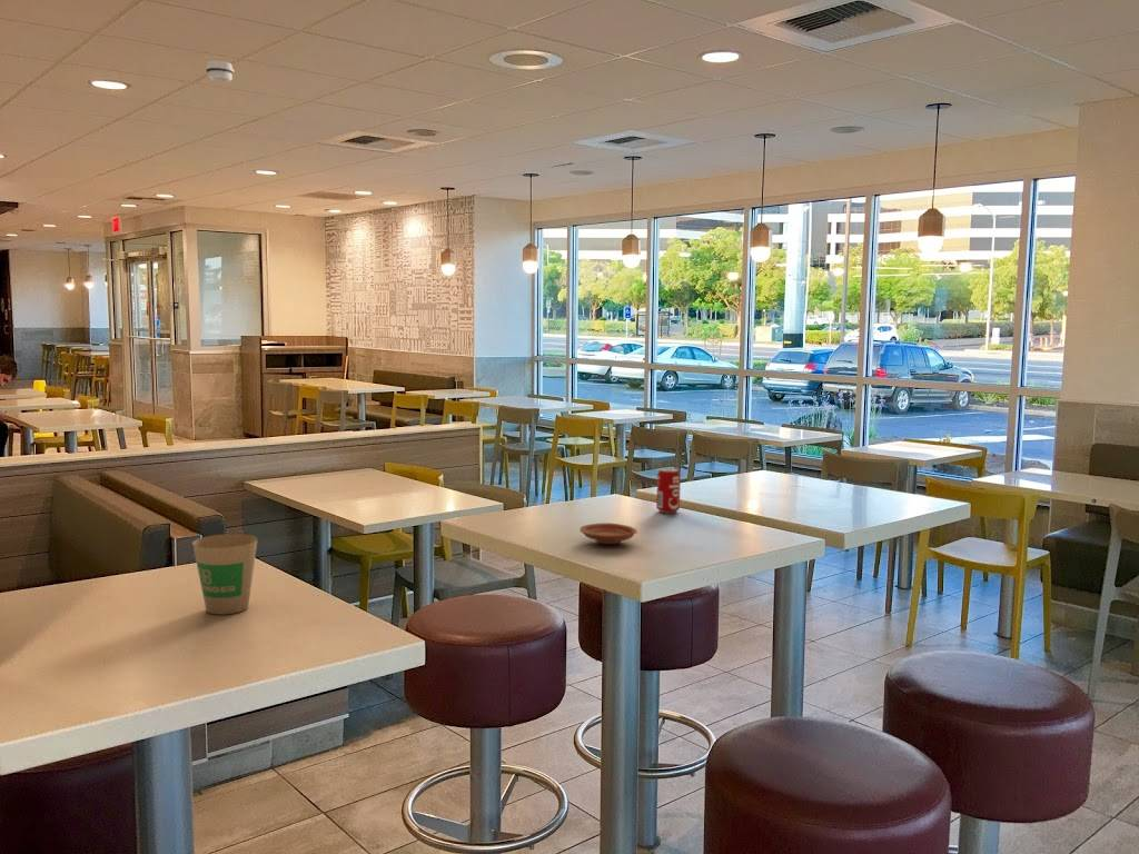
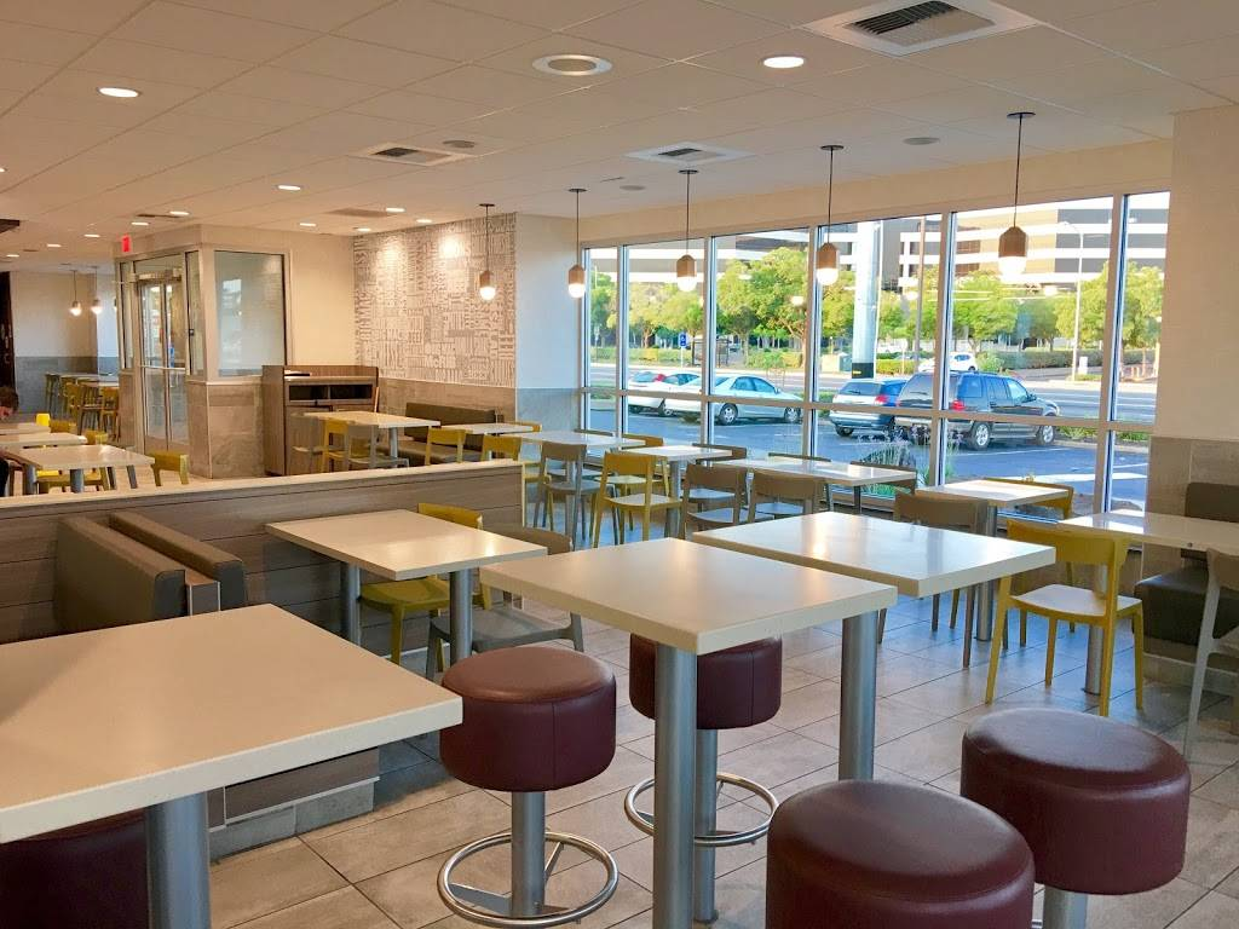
- smoke detector [205,59,235,83]
- beverage can [655,467,682,514]
- plate [578,522,638,545]
- paper cup [191,533,259,616]
